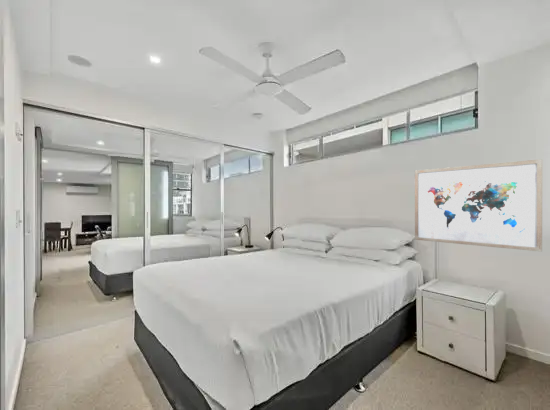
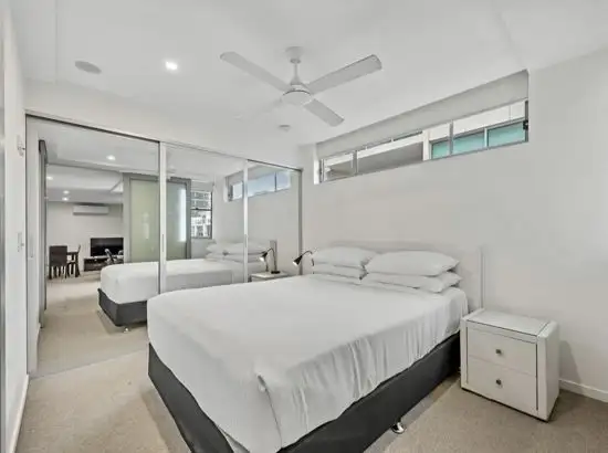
- wall art [414,158,543,253]
